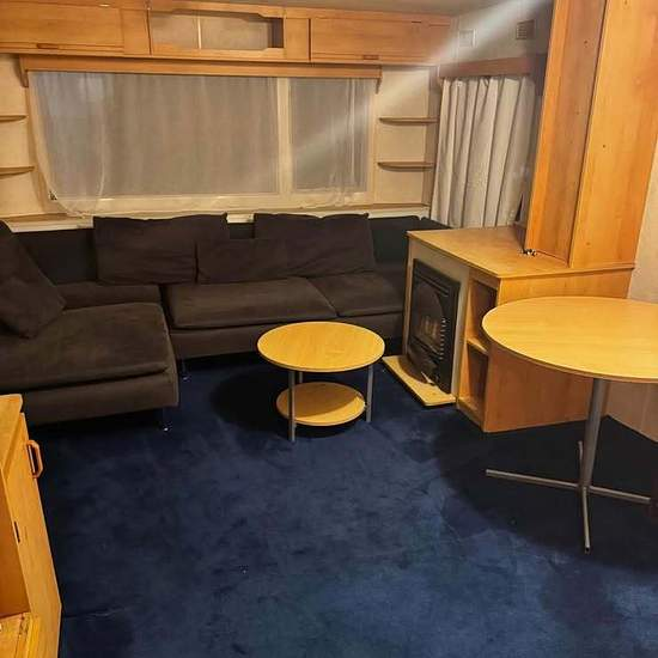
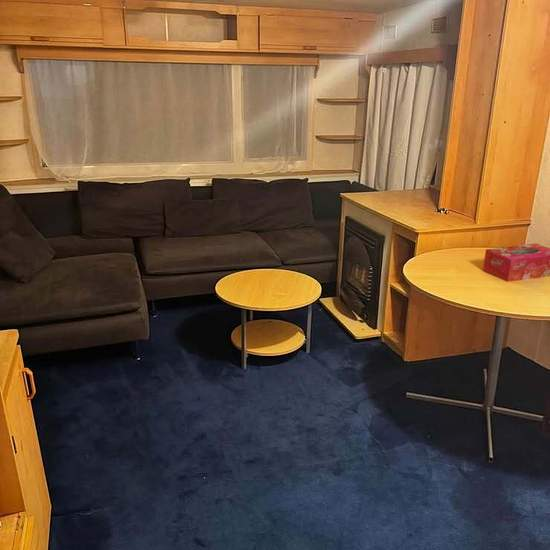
+ tissue box [482,243,550,283]
